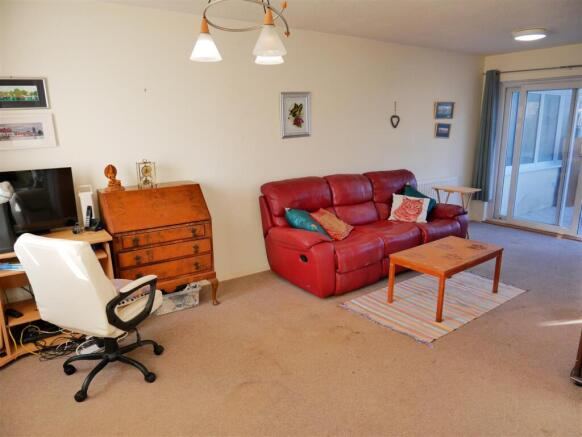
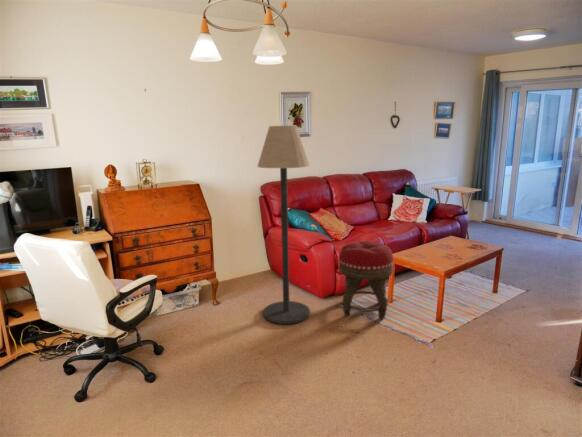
+ floor lamp [256,125,311,325]
+ footstool [338,240,395,320]
